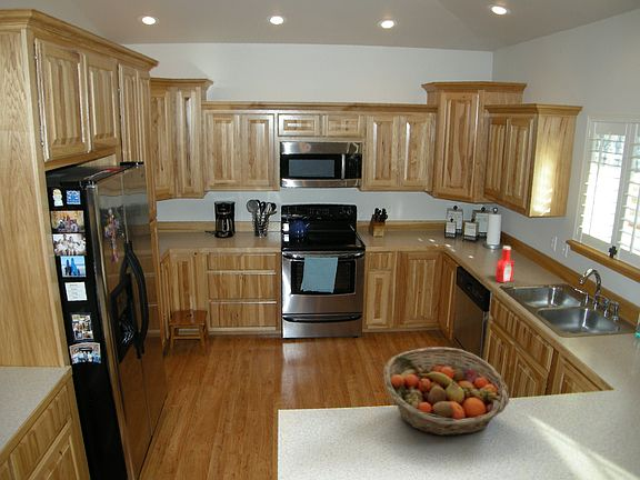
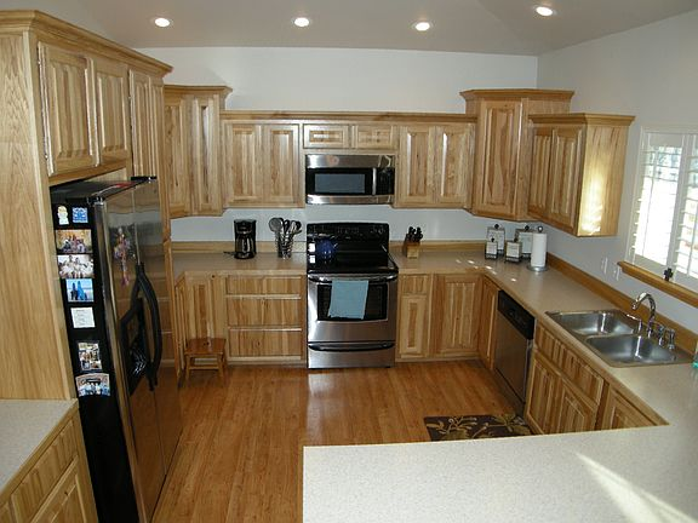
- fruit basket [383,347,510,437]
- soap bottle [494,246,514,283]
